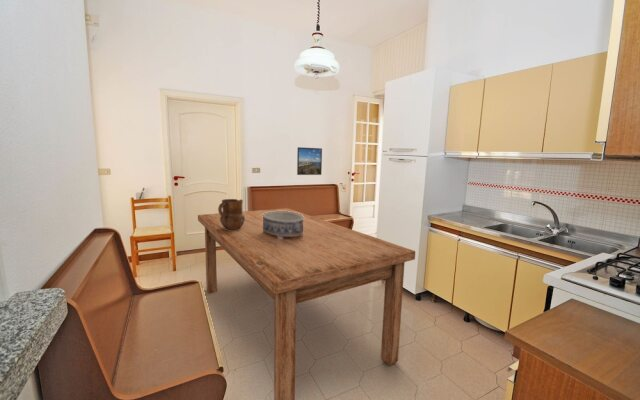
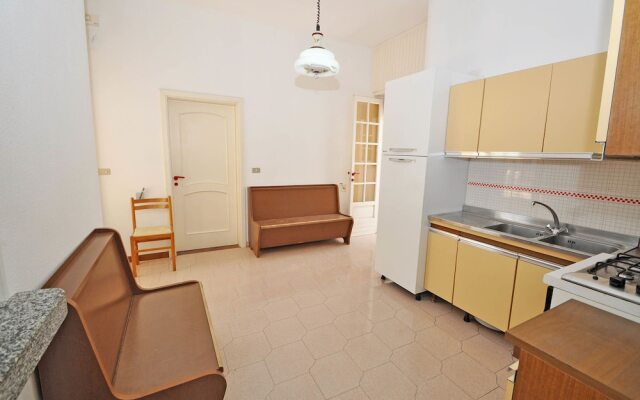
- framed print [296,146,323,176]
- dining table [197,207,416,400]
- ceramic pitcher [217,198,245,231]
- decorative bowl [262,211,304,240]
